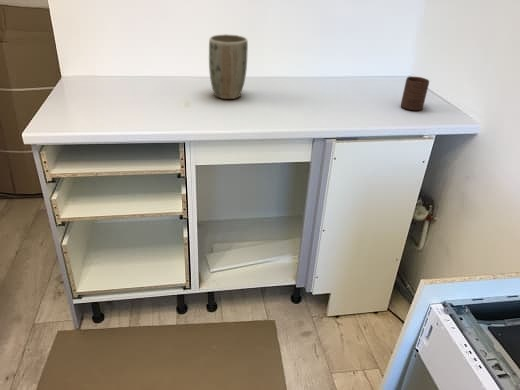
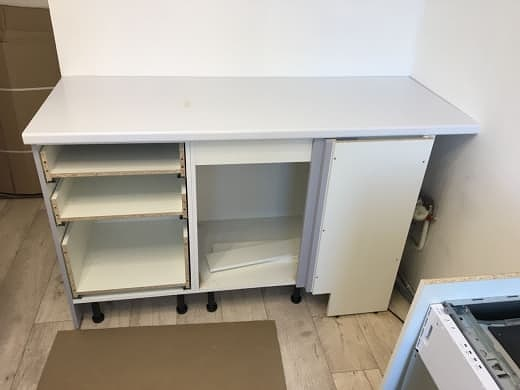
- cup [400,76,430,111]
- plant pot [208,33,249,100]
